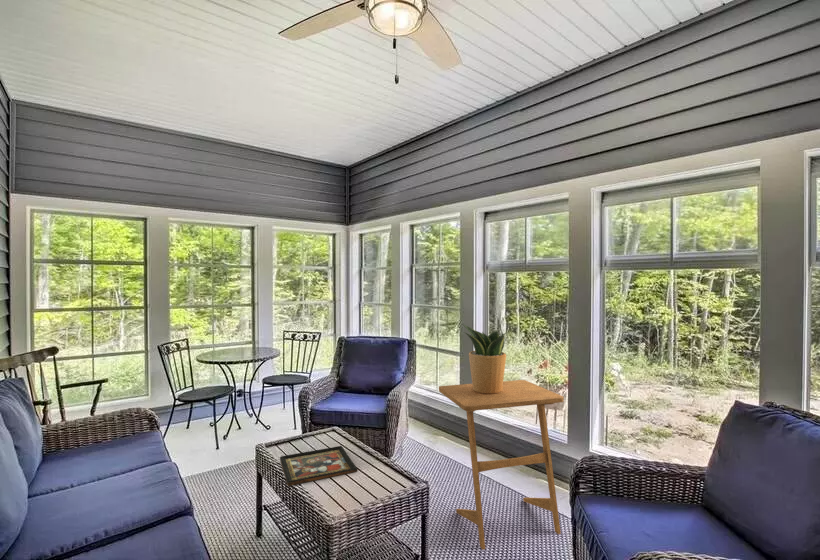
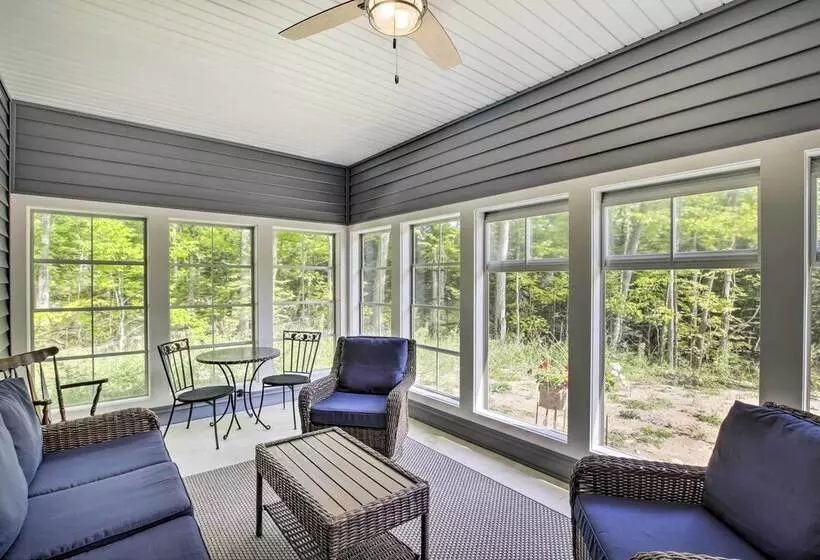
- decorative tray [279,445,358,487]
- side table [438,379,564,551]
- potted plant [461,323,507,394]
